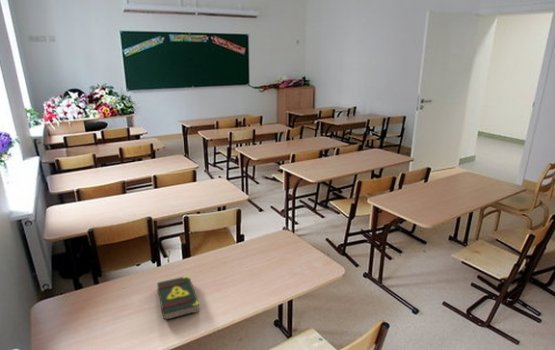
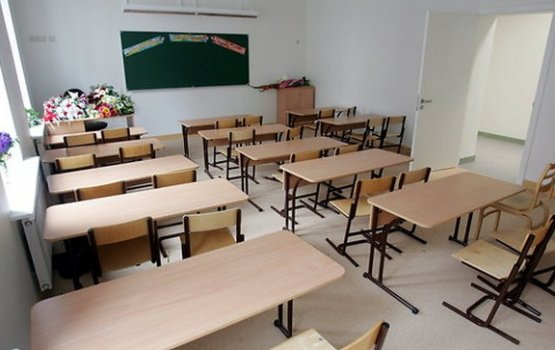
- book [156,274,201,321]
